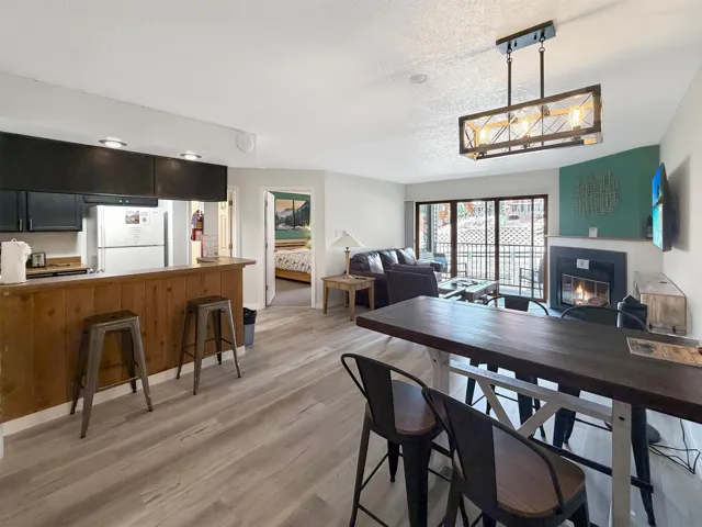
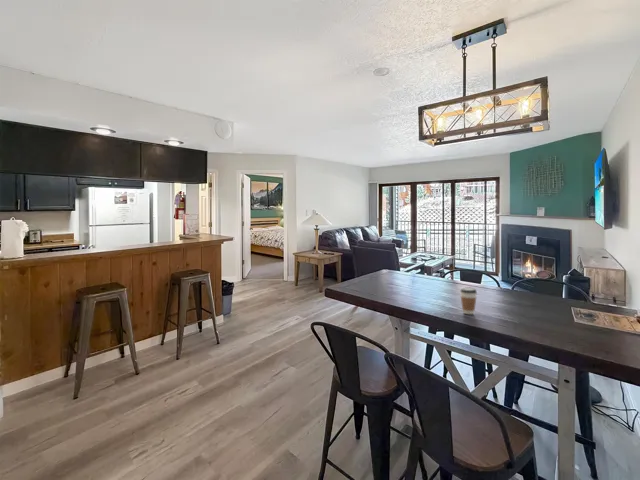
+ coffee cup [459,286,478,315]
